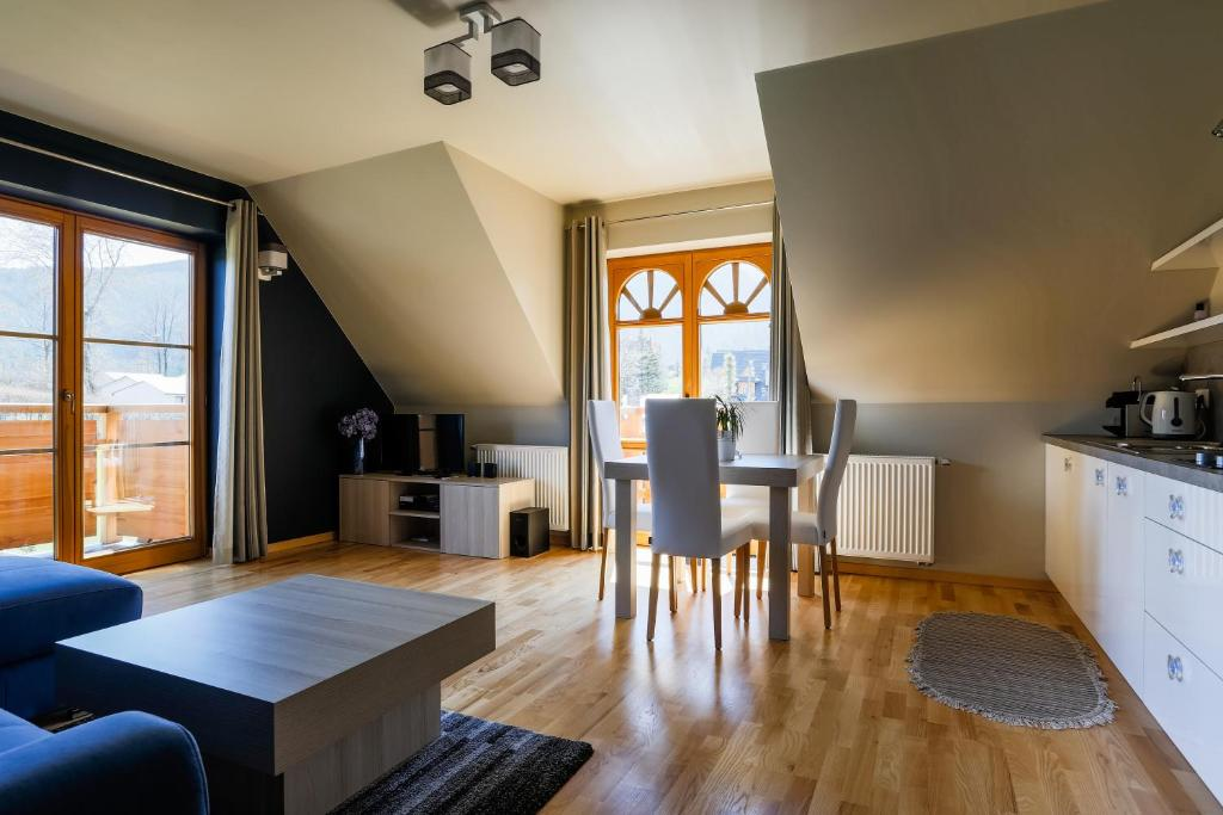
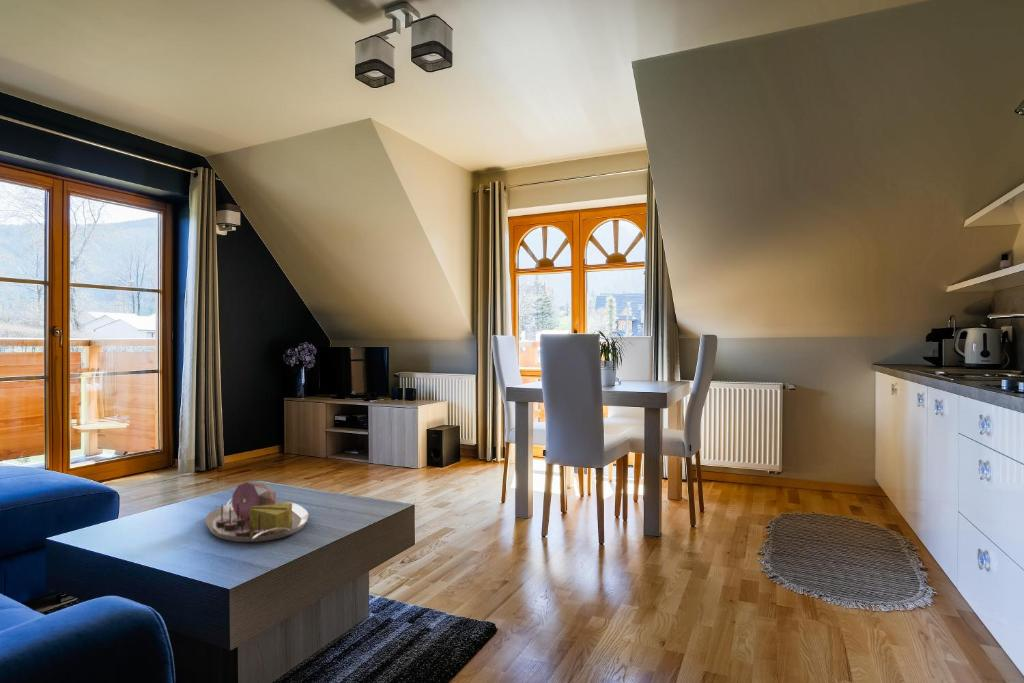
+ serving tray [204,481,309,543]
